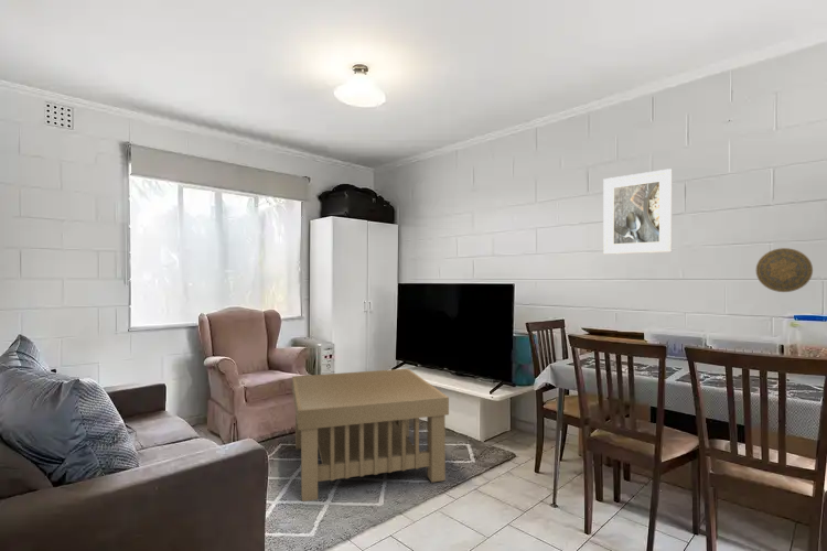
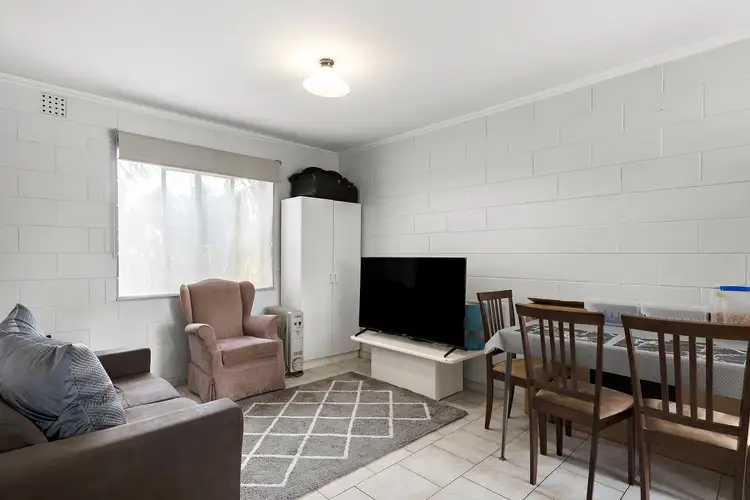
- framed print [602,168,674,256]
- coffee table [291,368,450,503]
- decorative plate [755,247,814,293]
